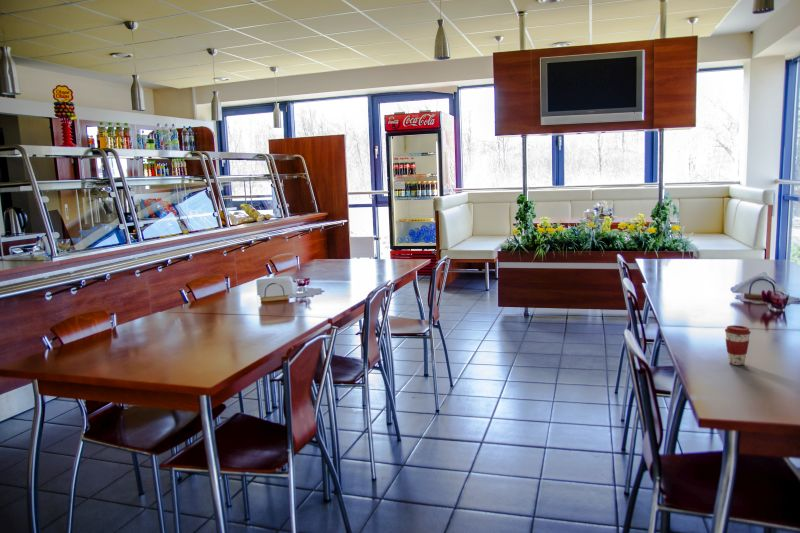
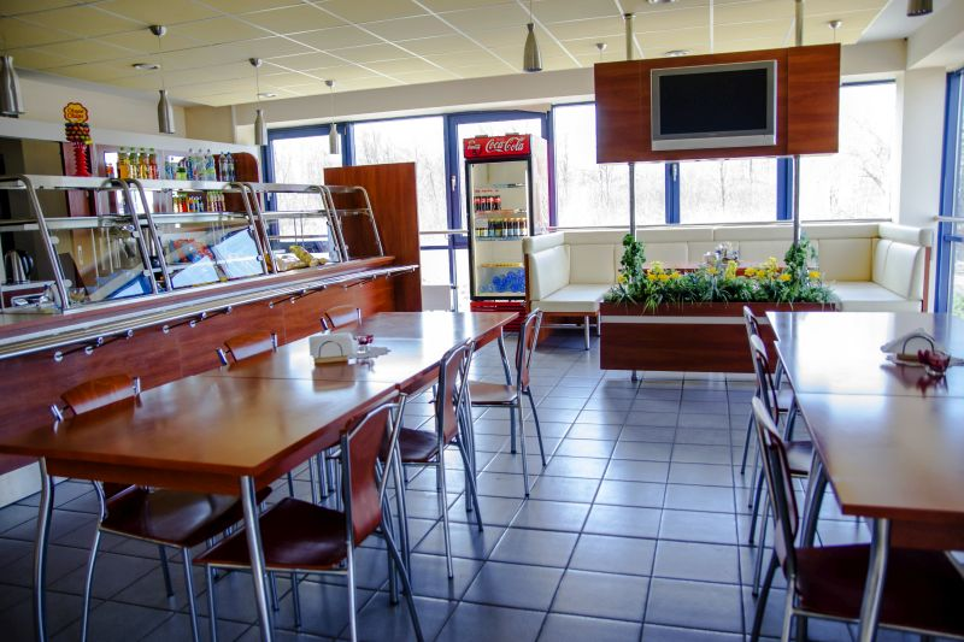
- coffee cup [724,324,752,366]
